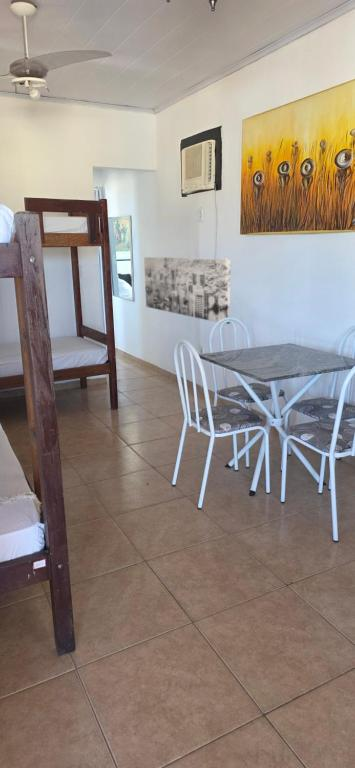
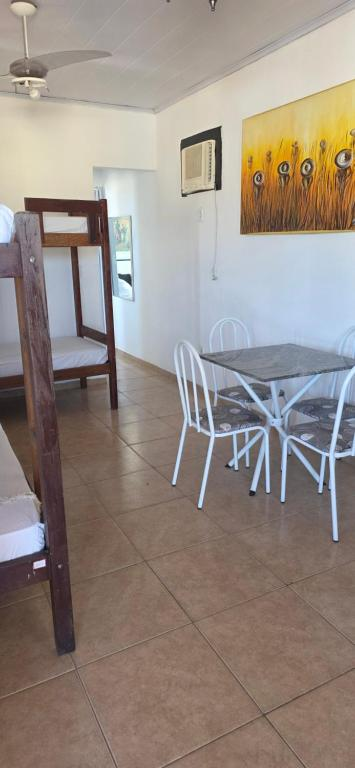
- wall art [143,256,231,325]
